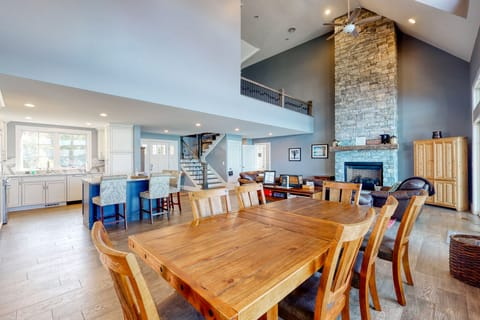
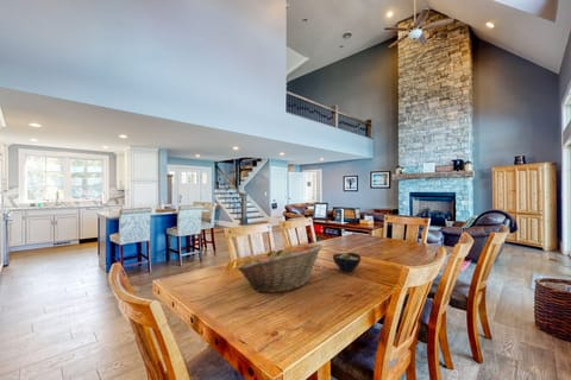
+ bowl [332,252,362,273]
+ fruit basket [236,243,324,293]
